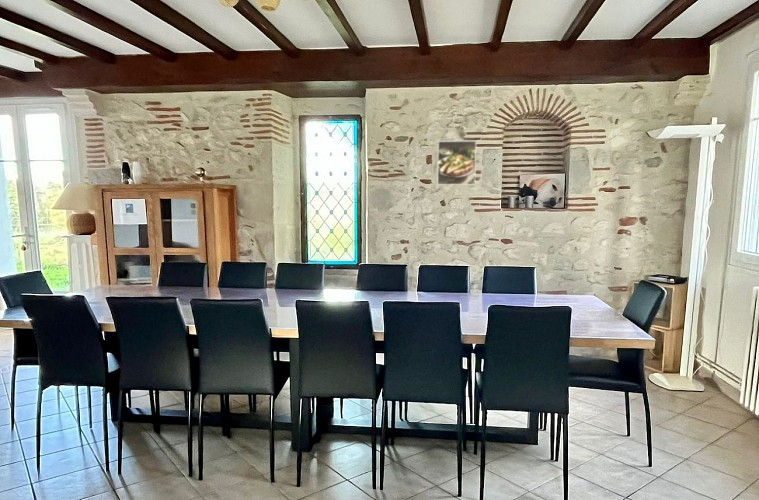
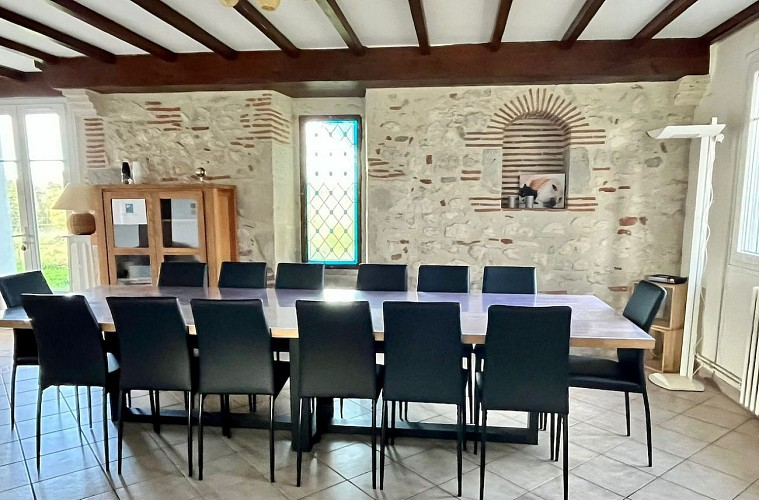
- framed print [436,140,477,186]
